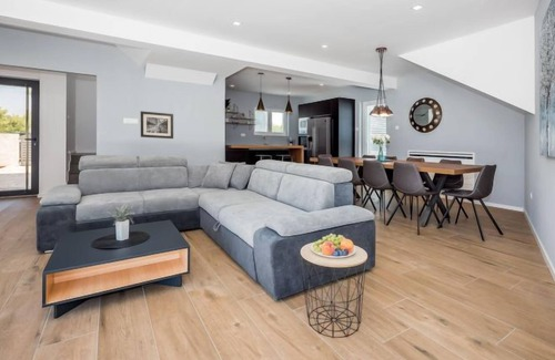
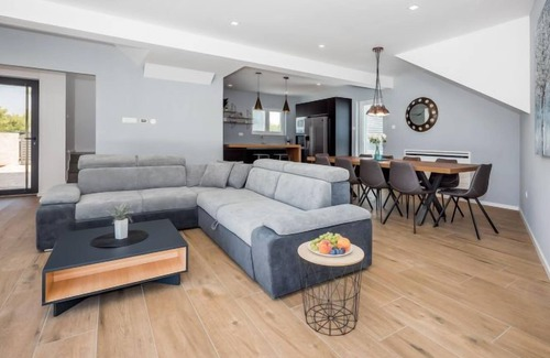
- wall art [140,110,174,140]
